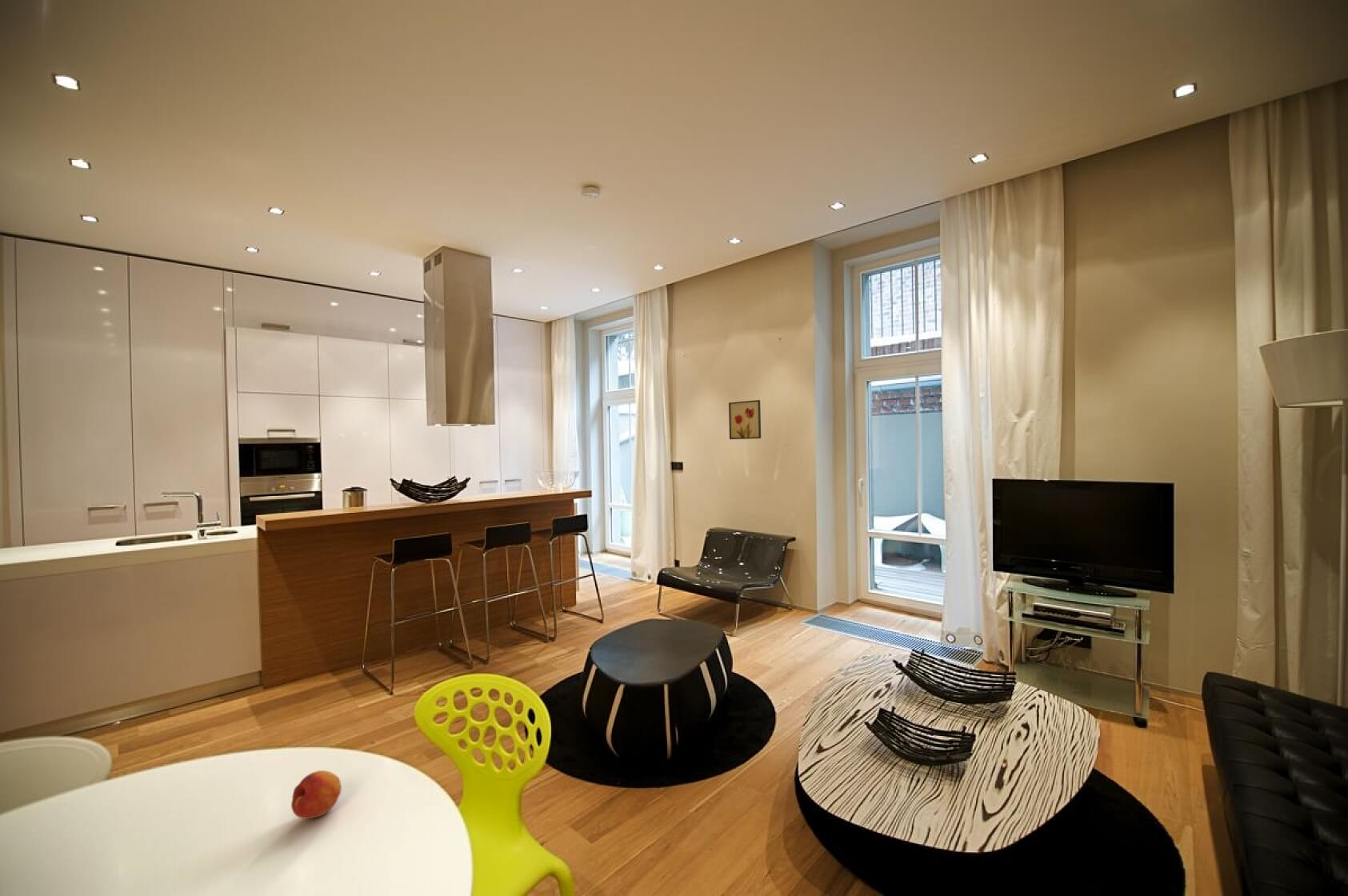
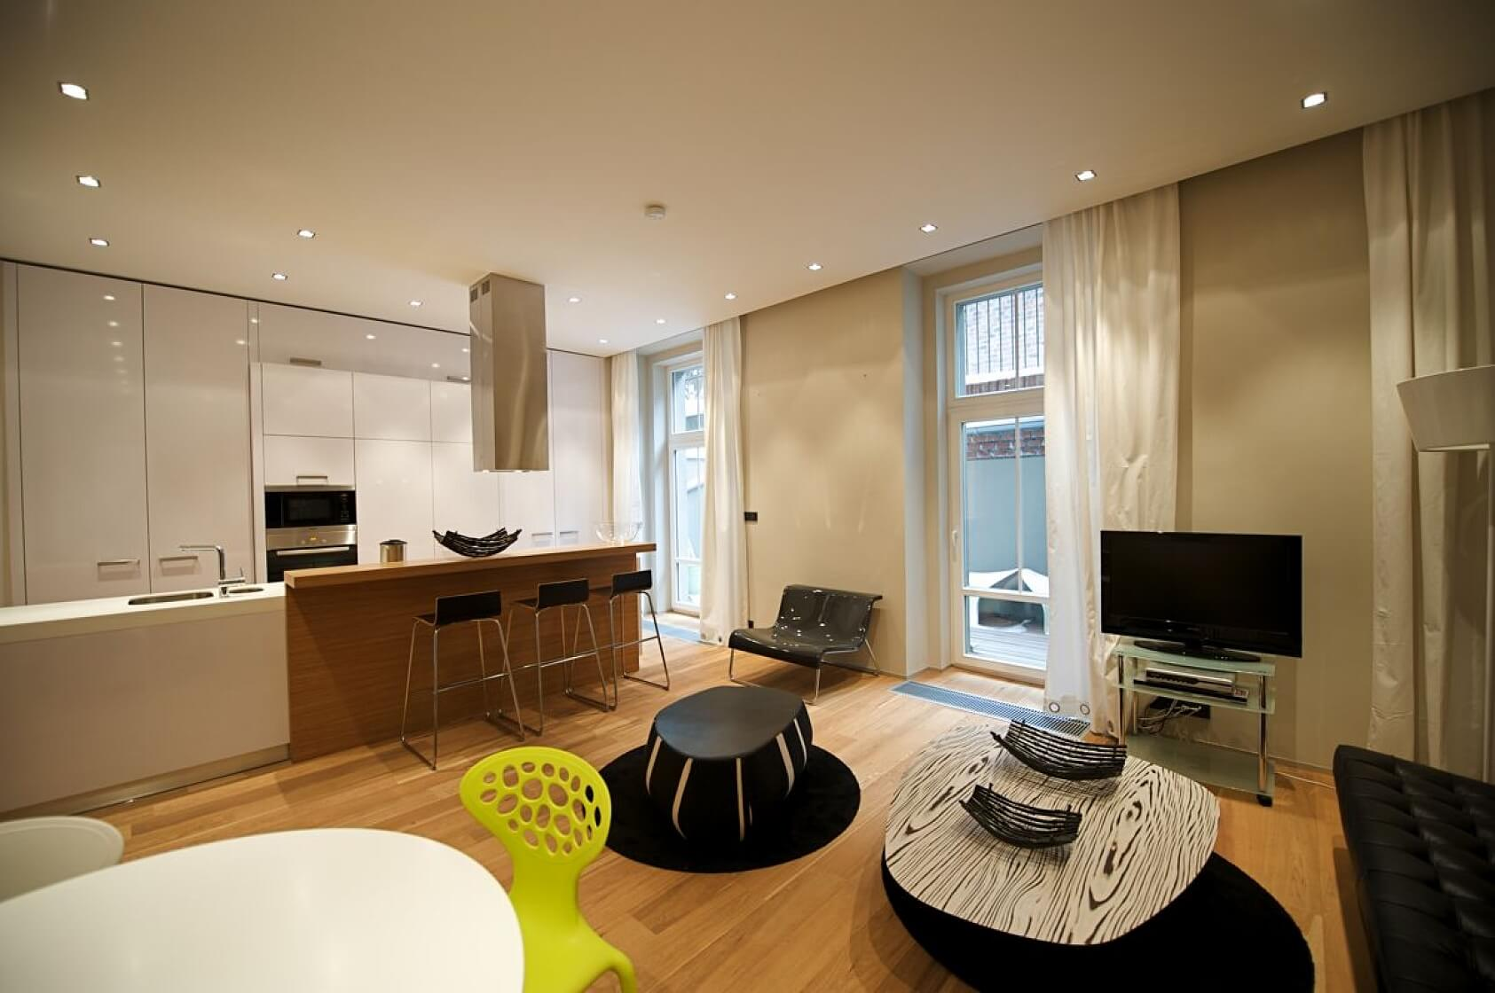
- wall art [728,399,762,440]
- fruit [290,770,342,820]
